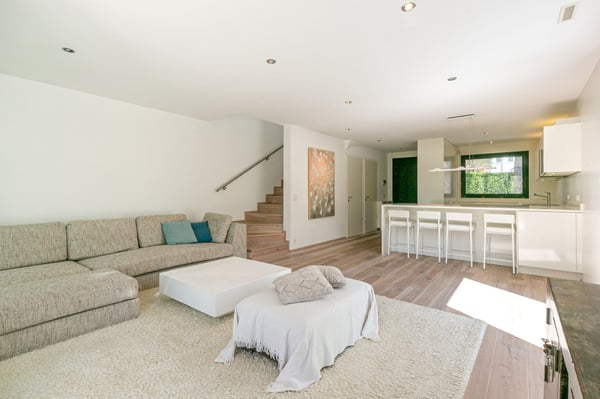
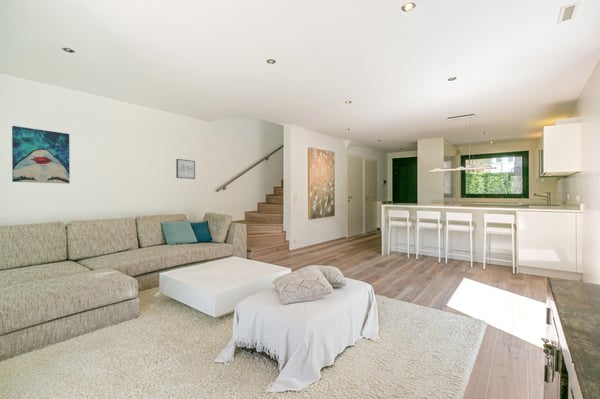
+ wall art [11,125,71,185]
+ wall art [175,158,196,180]
